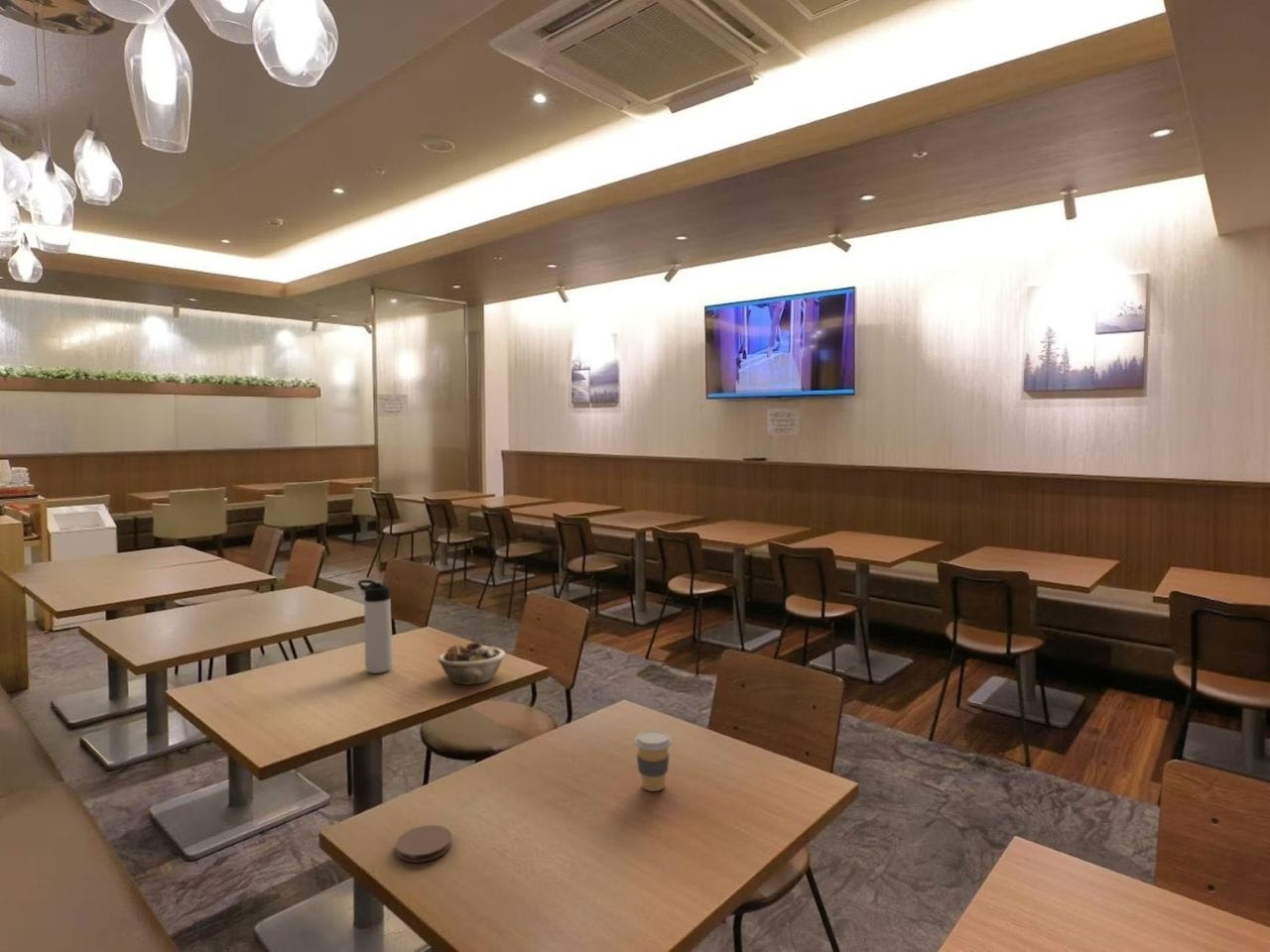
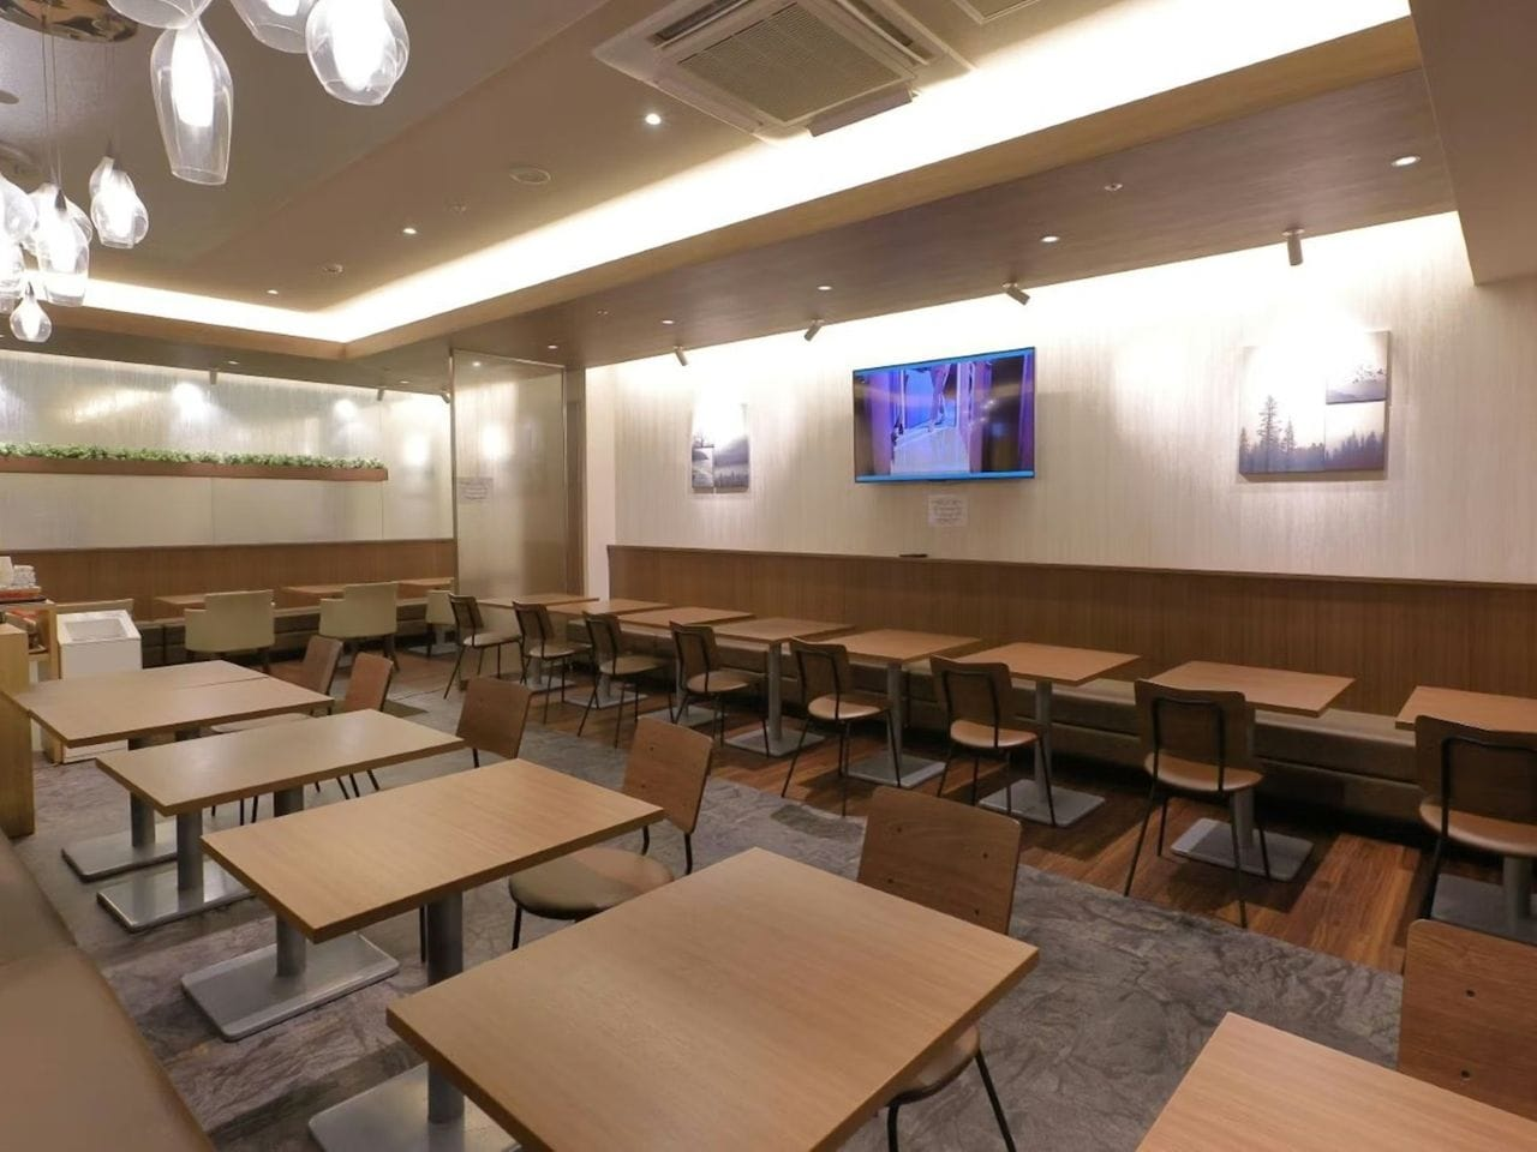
- thermos bottle [357,579,394,674]
- coffee cup [633,729,673,792]
- coaster [395,824,452,864]
- succulent planter [438,641,506,686]
